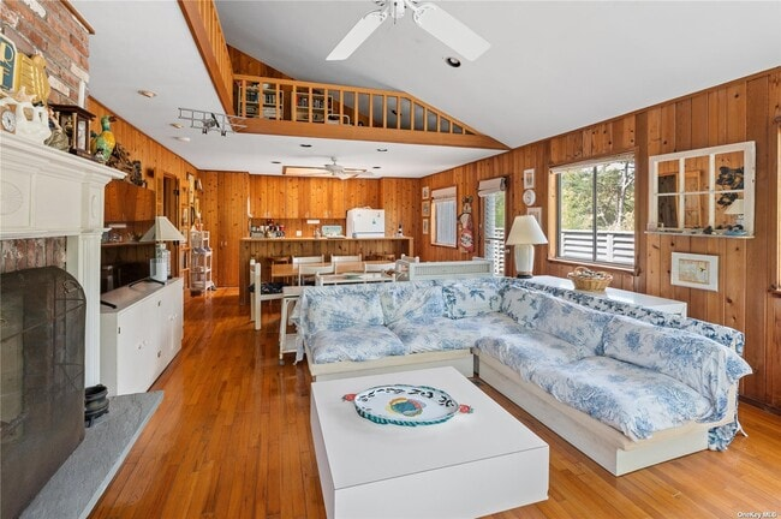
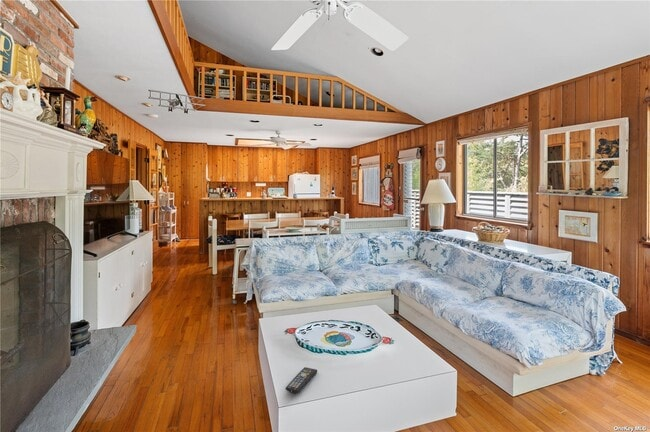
+ remote control [284,366,318,394]
